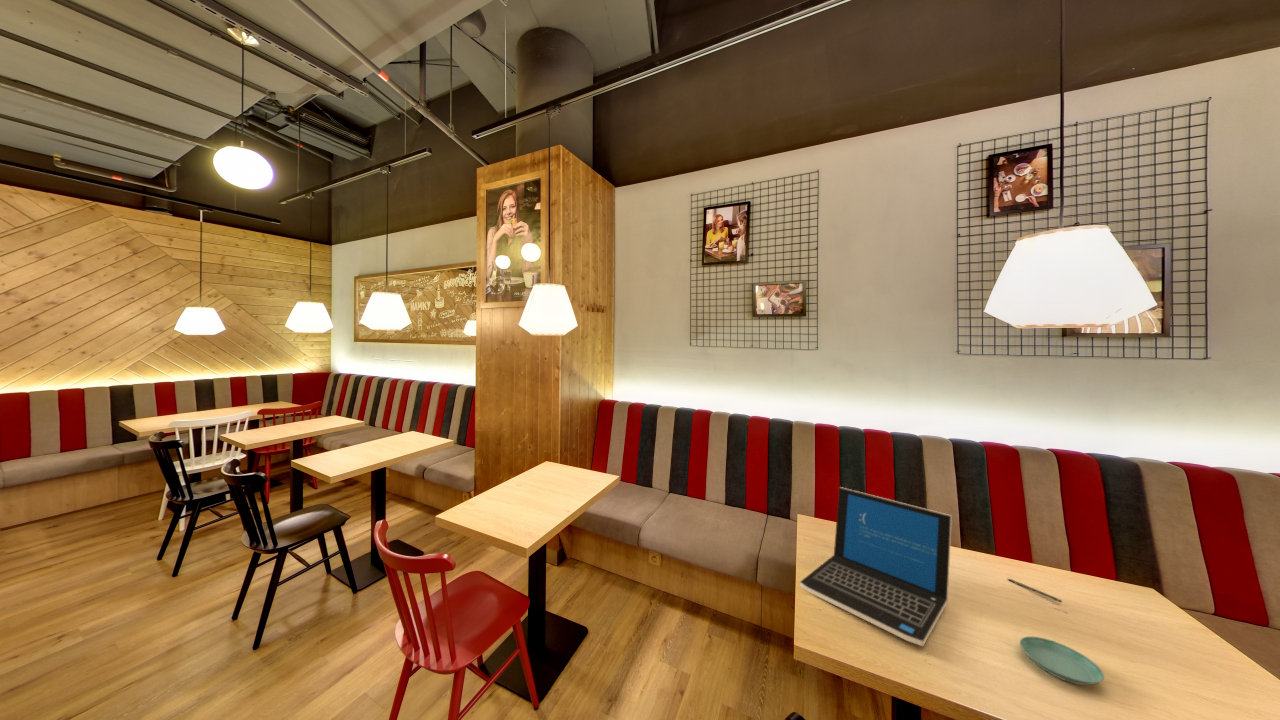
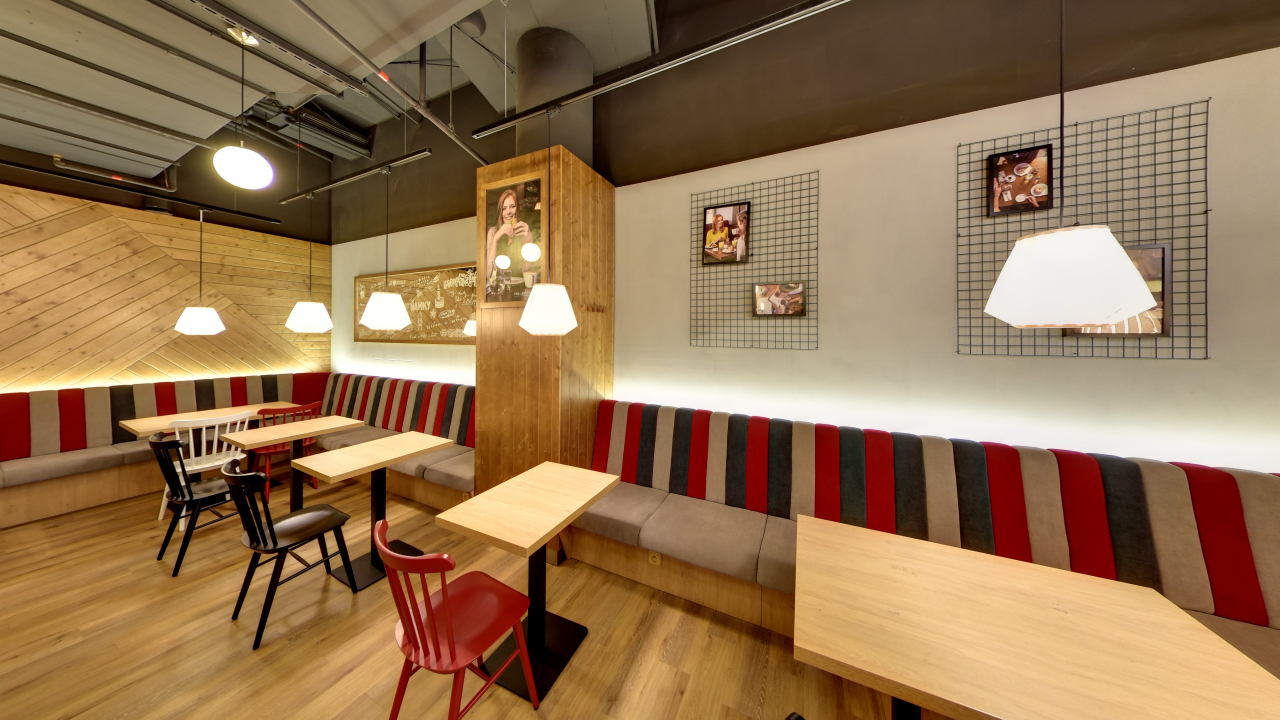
- laptop [799,486,953,647]
- saucer [1019,635,1105,686]
- pen [1007,578,1063,603]
